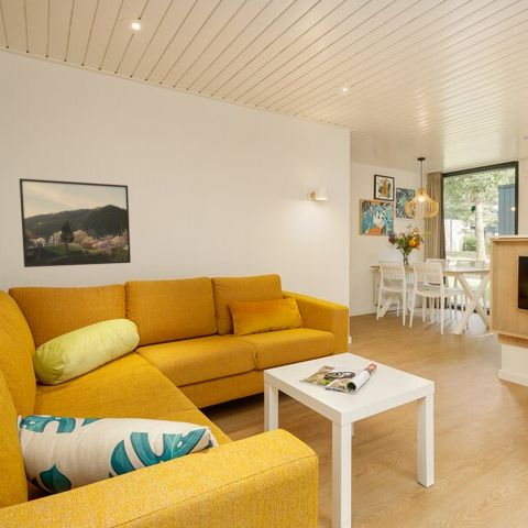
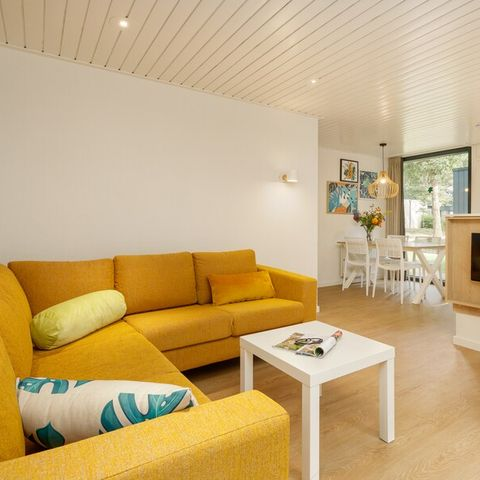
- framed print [19,177,132,268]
